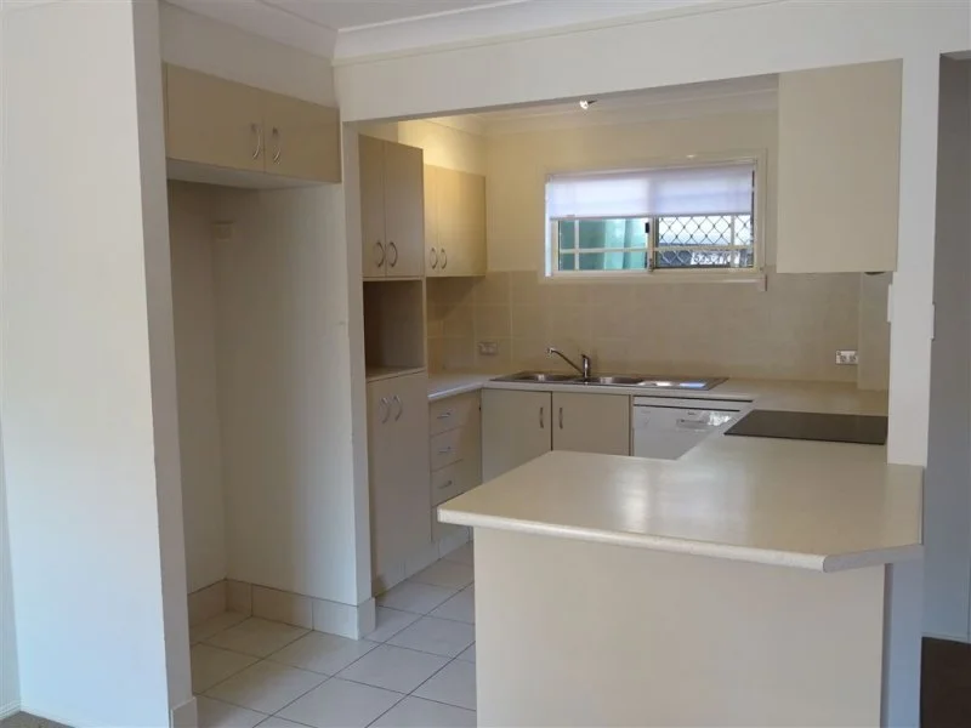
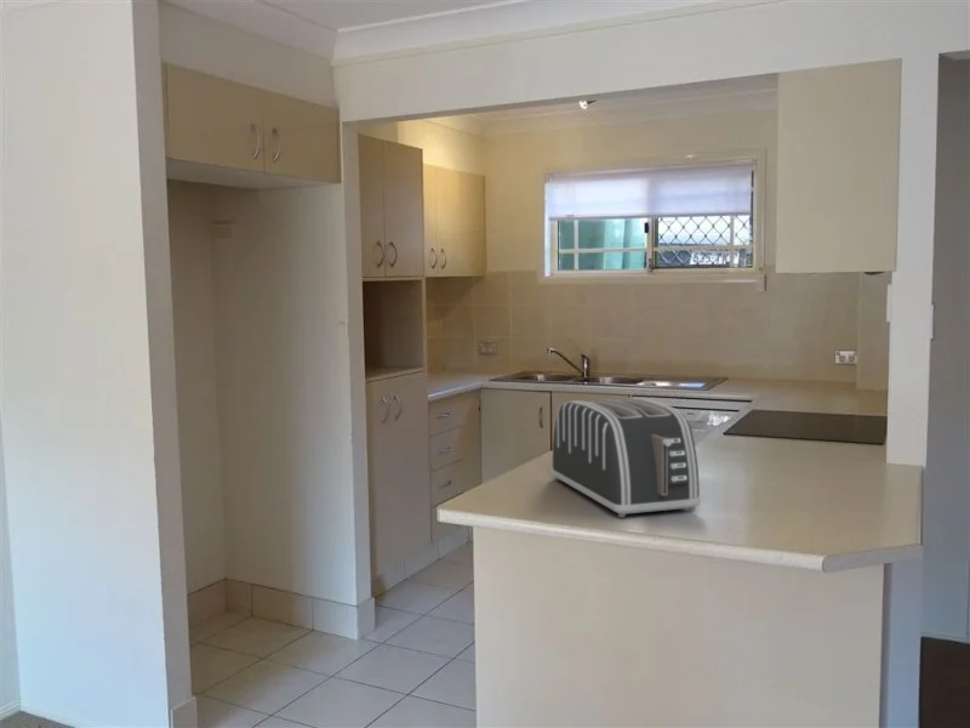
+ toaster [550,397,702,518]
